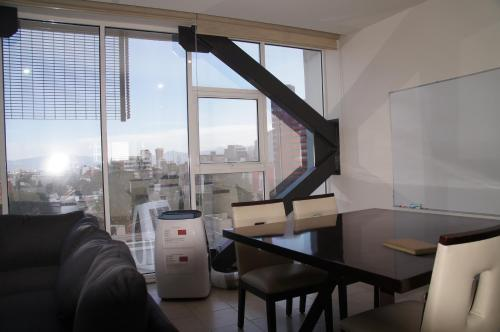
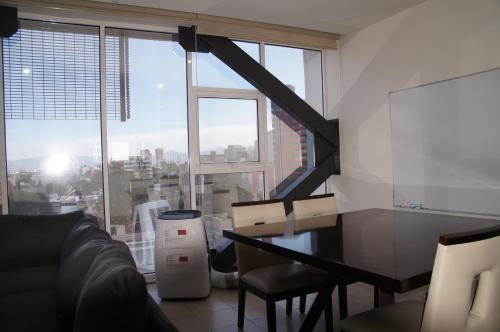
- notebook [381,237,438,256]
